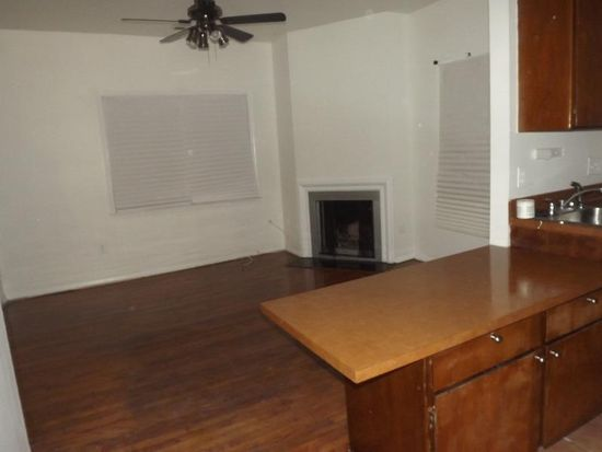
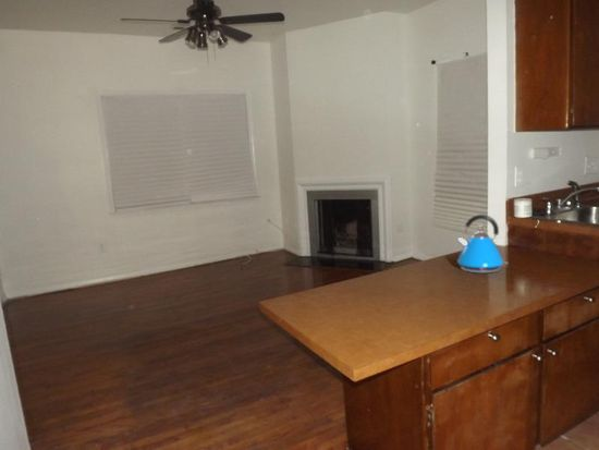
+ kettle [455,214,509,273]
